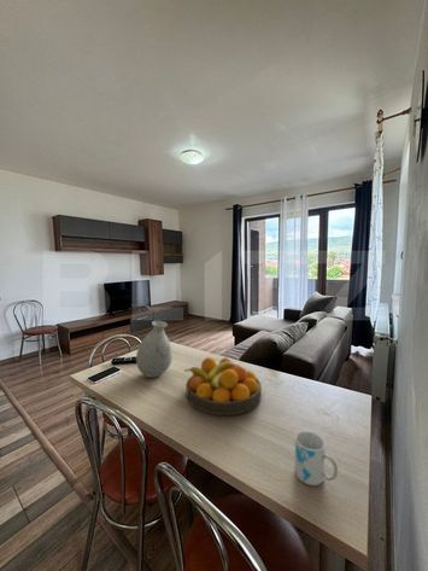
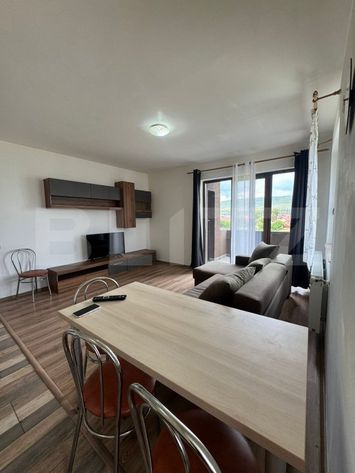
- fruit bowl [183,356,263,416]
- mug [294,430,339,486]
- vase [135,320,174,379]
